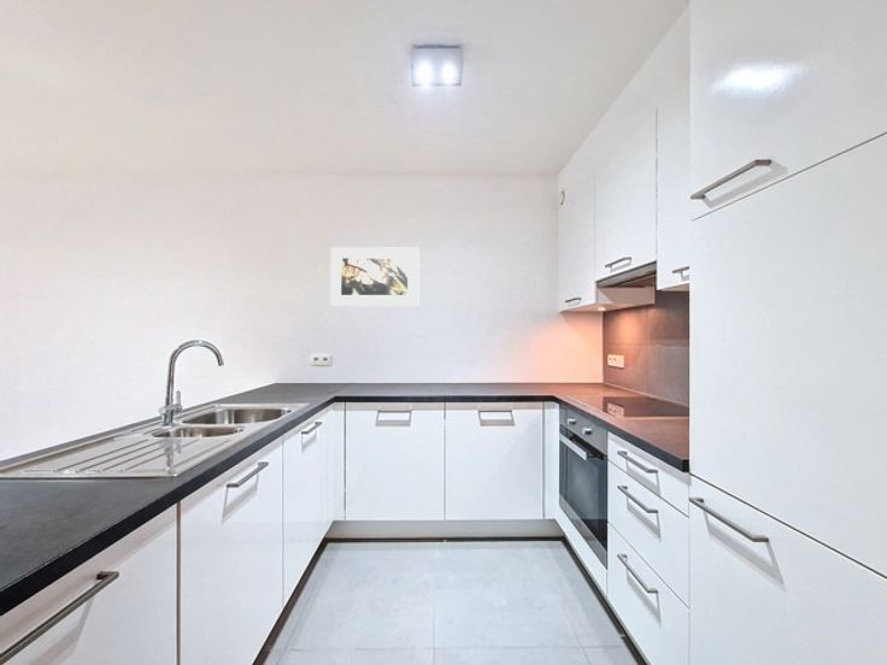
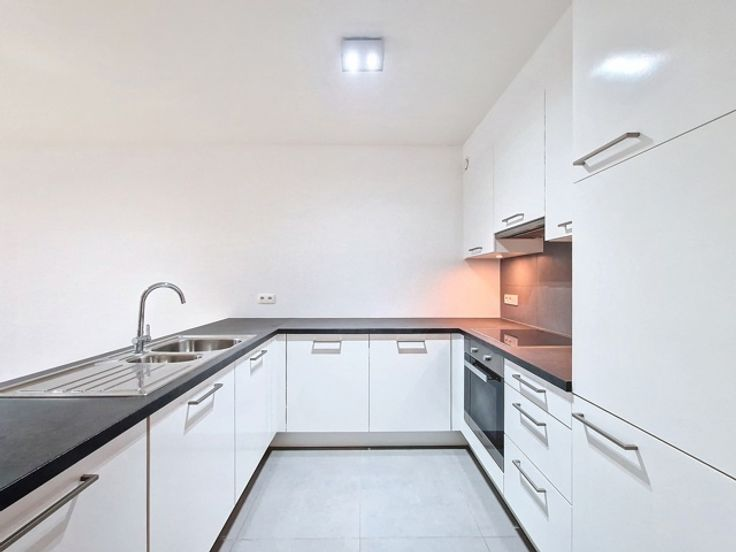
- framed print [329,246,419,307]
